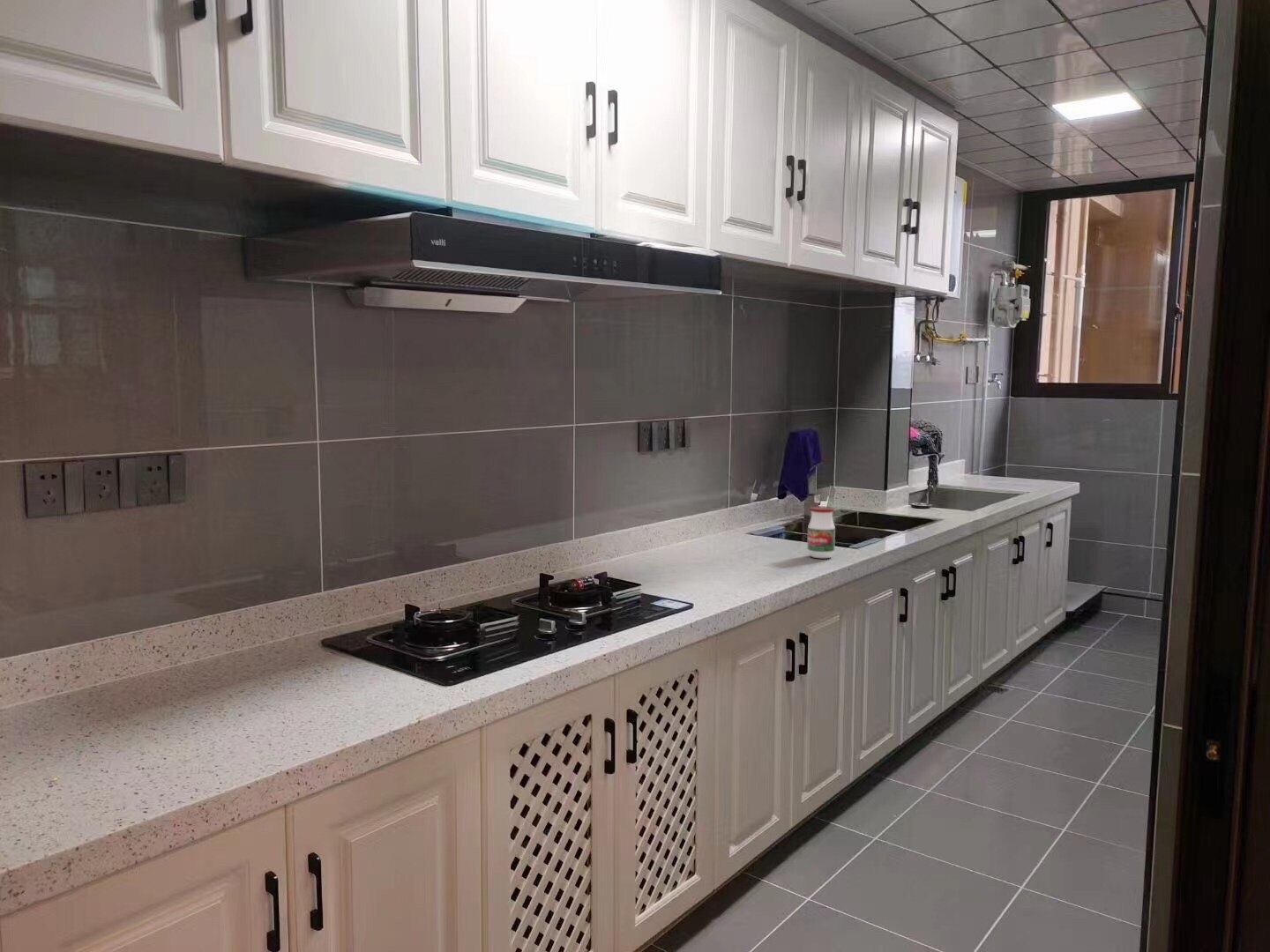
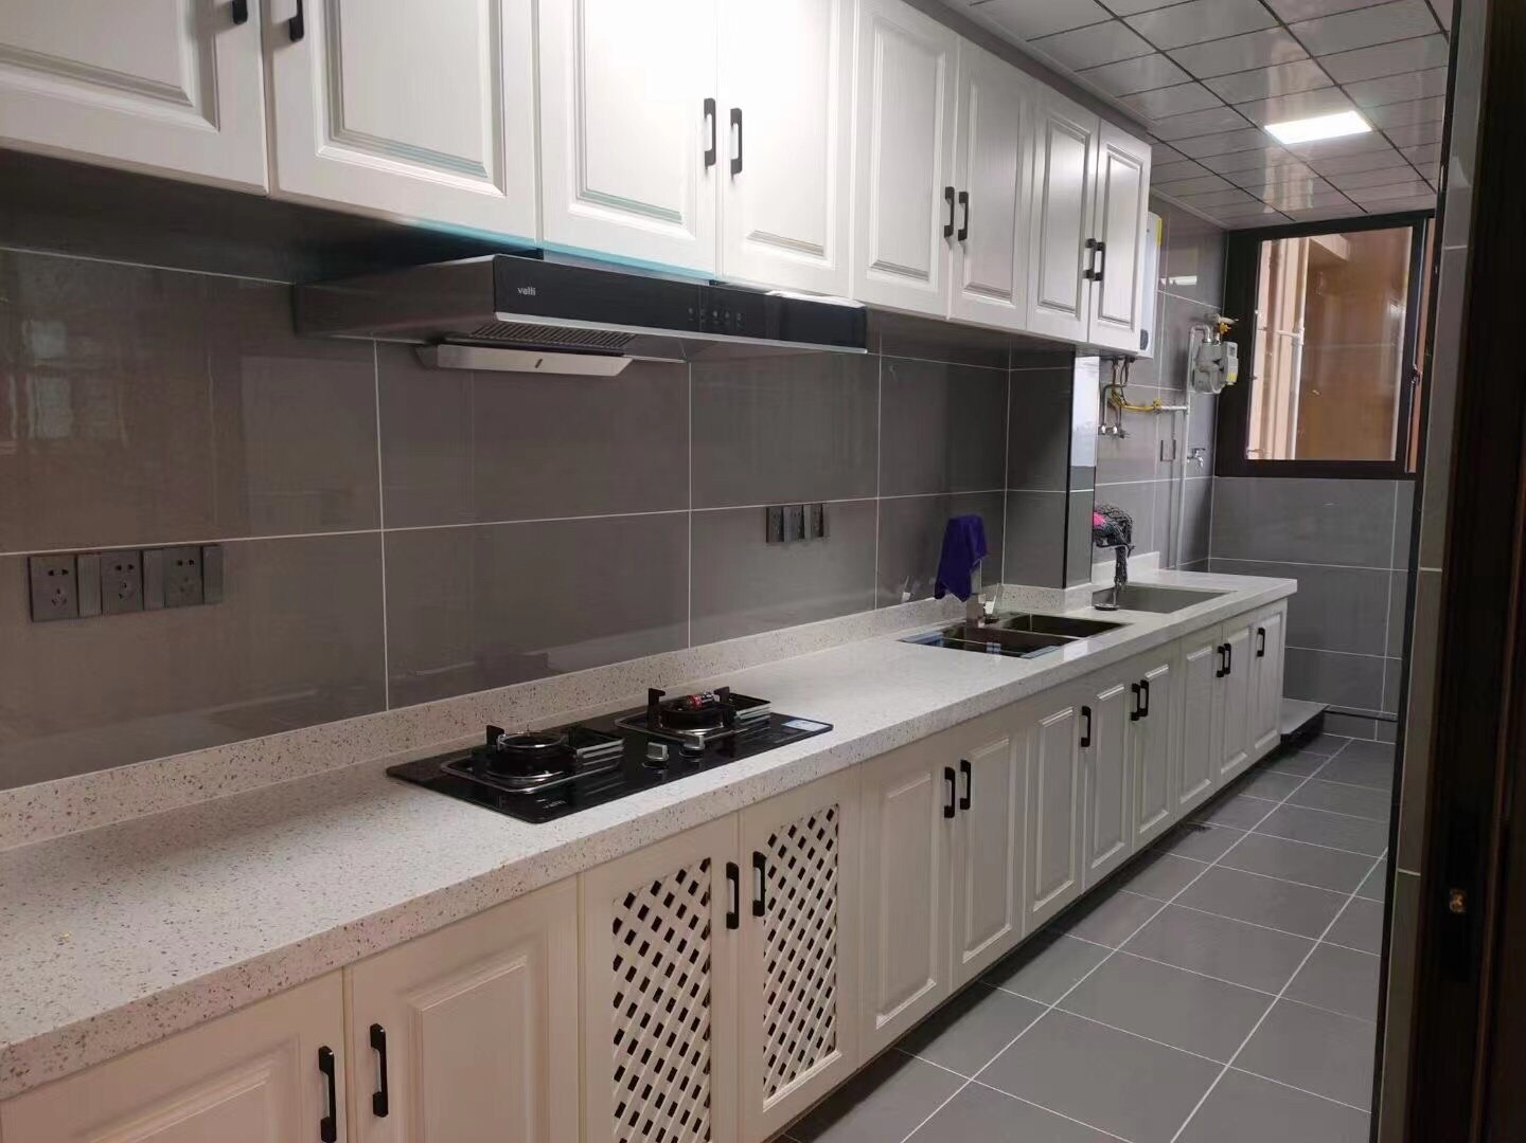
- jar [806,506,836,559]
